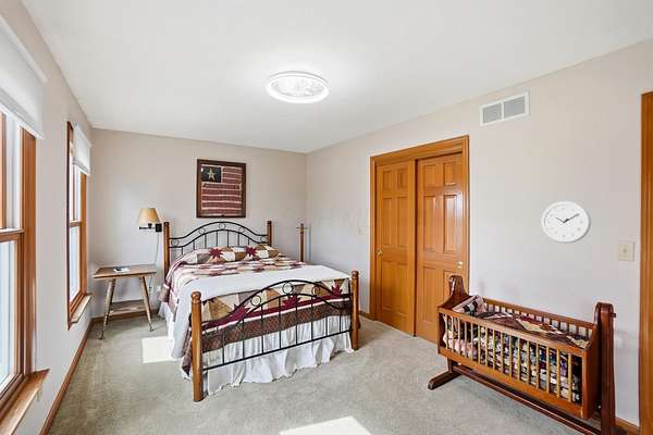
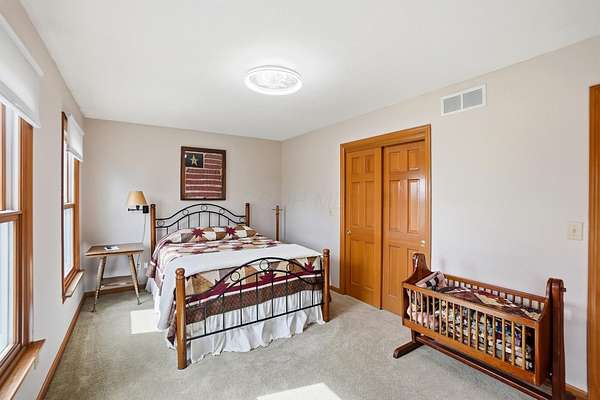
- wall clock [540,200,592,244]
